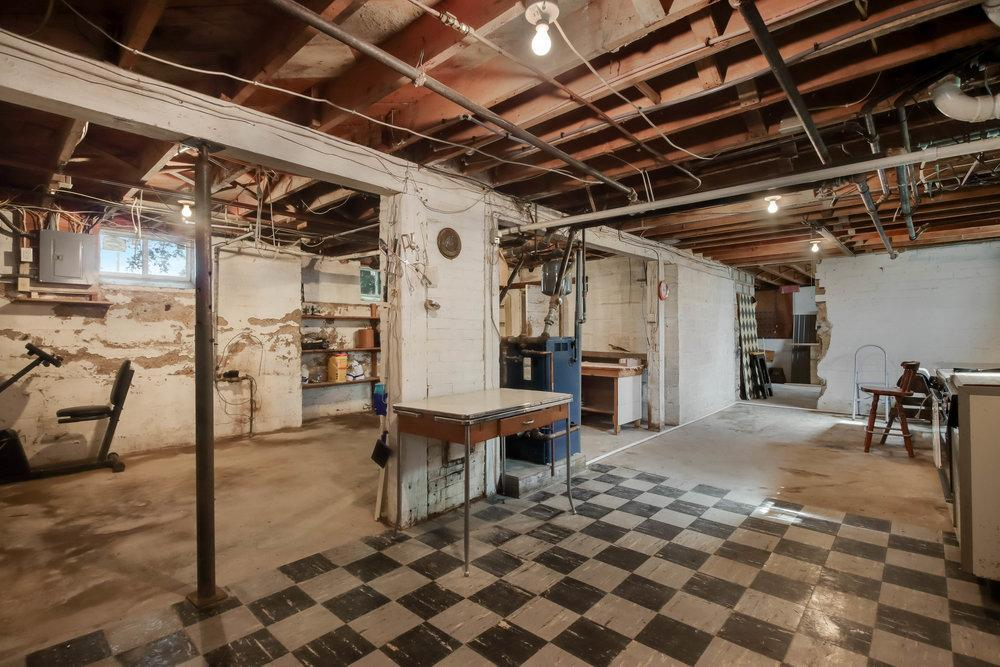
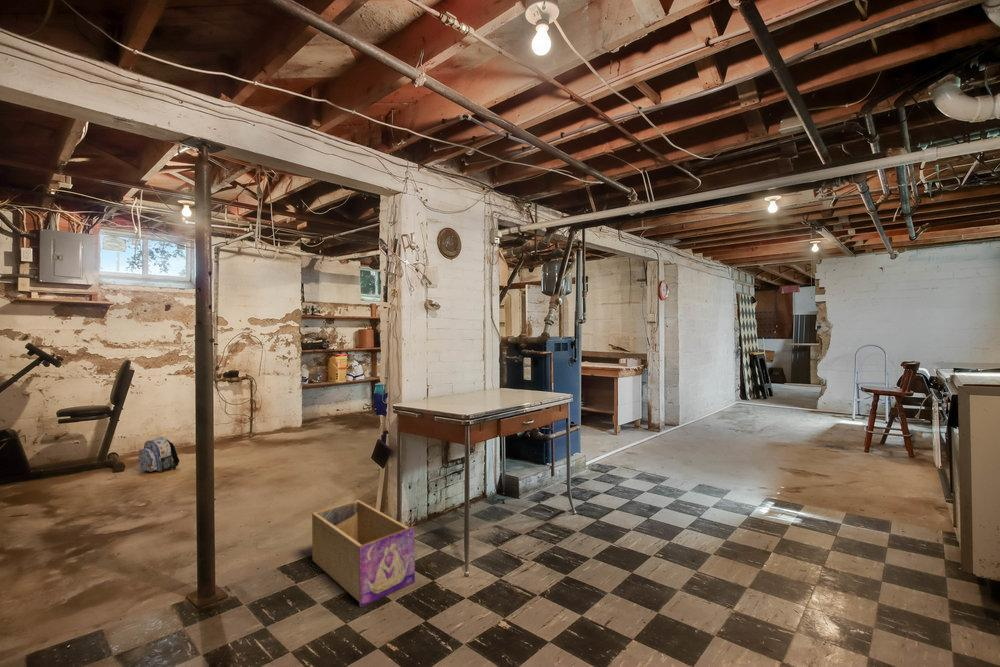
+ backpack [137,436,180,473]
+ box [311,499,416,608]
